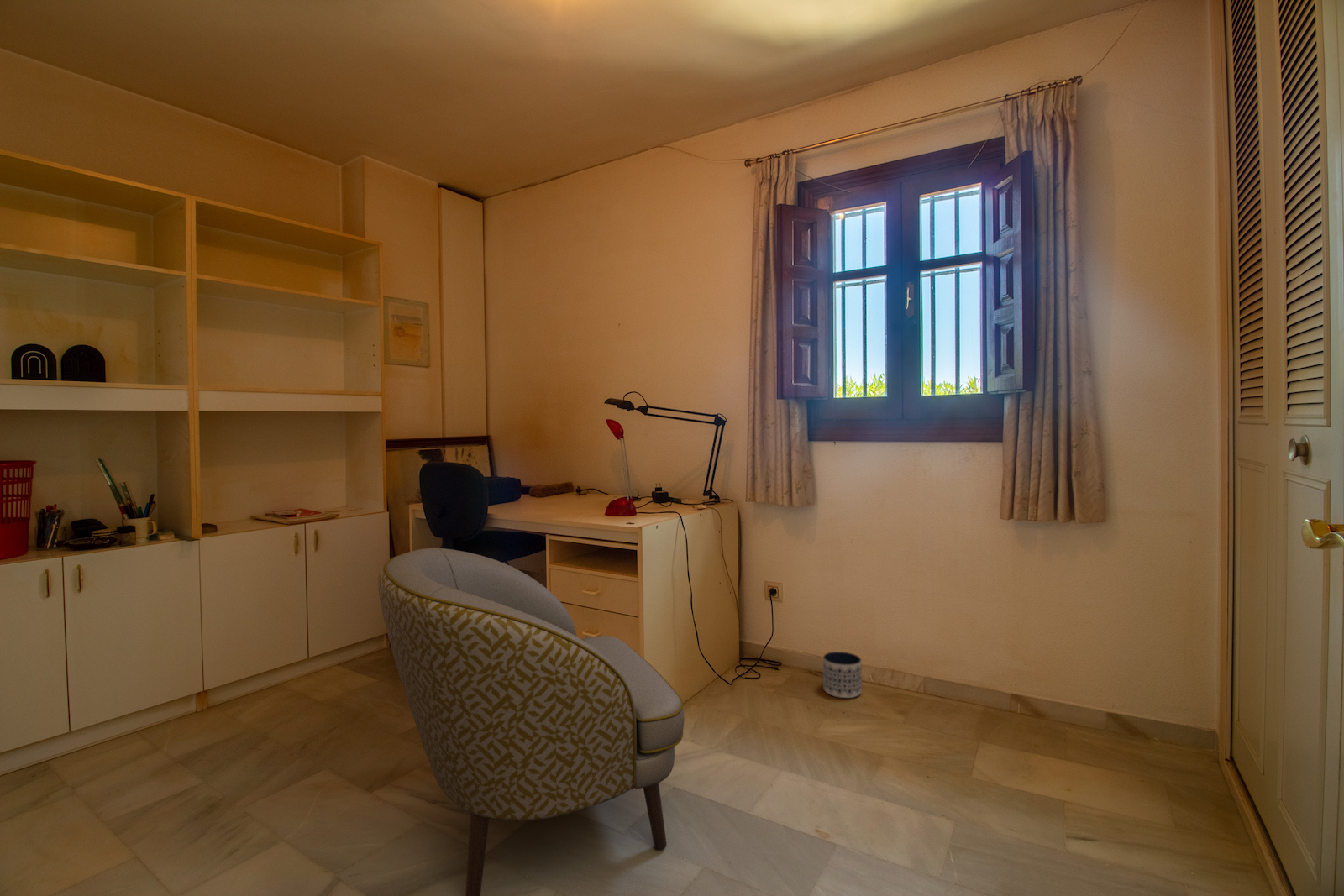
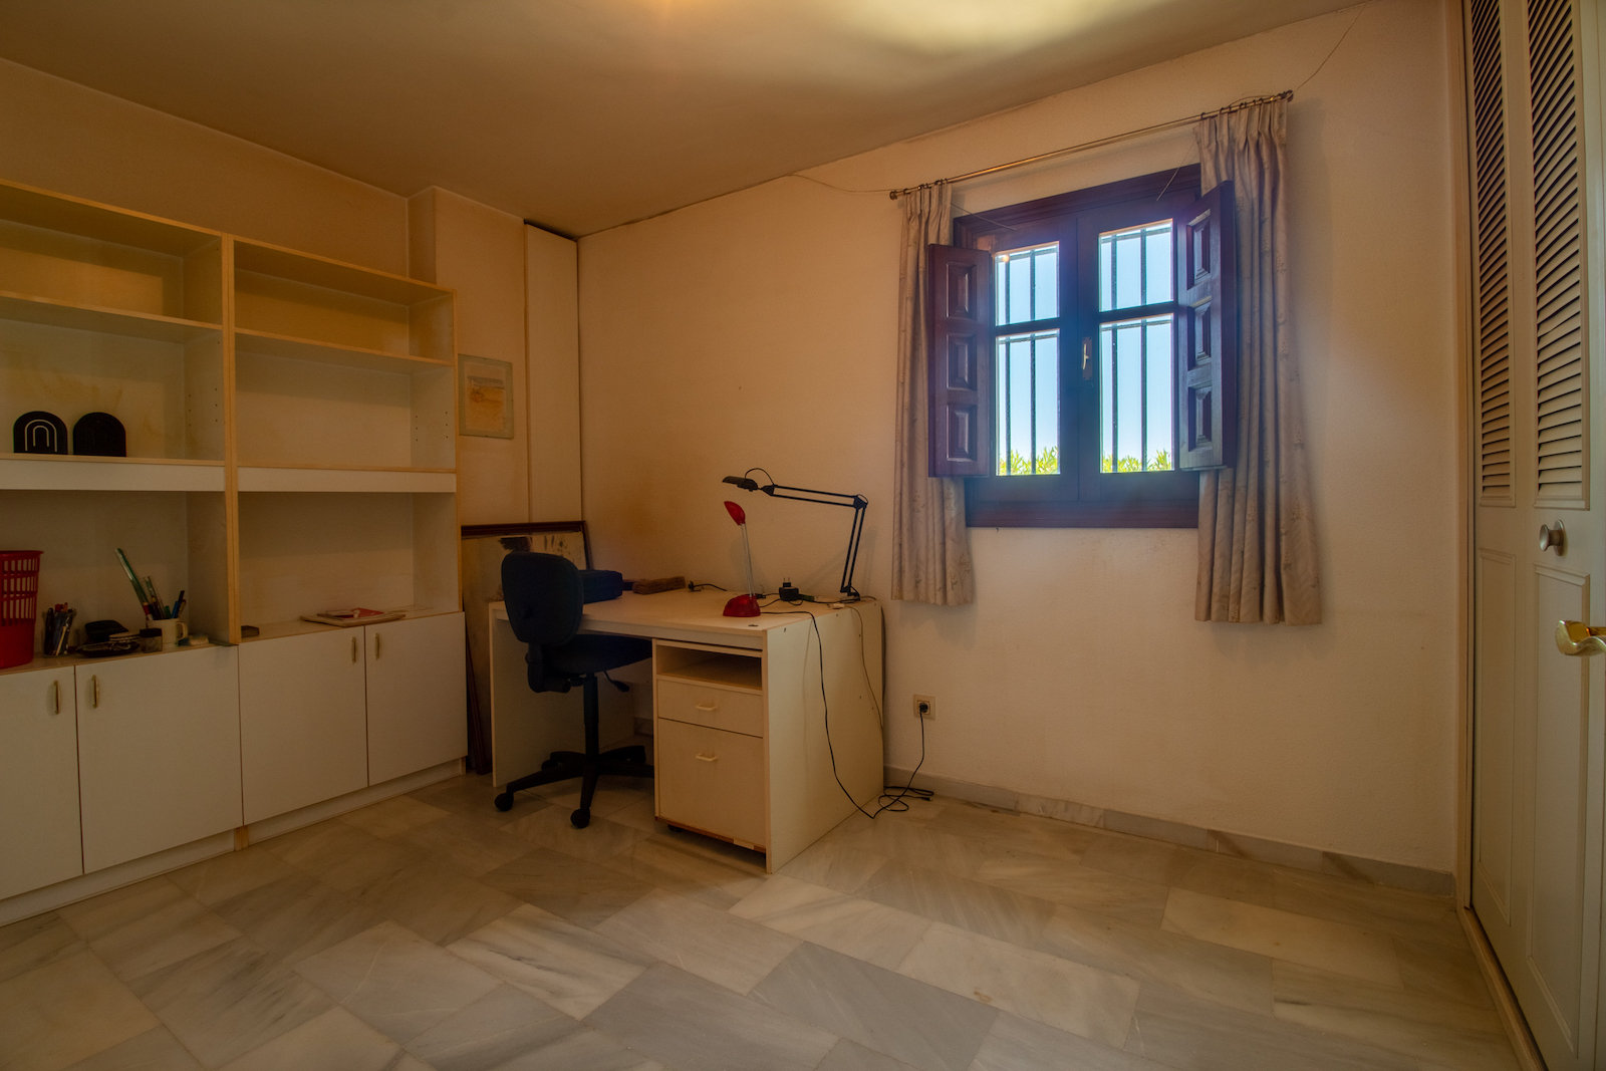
- planter [822,651,863,699]
- armchair [377,547,685,896]
